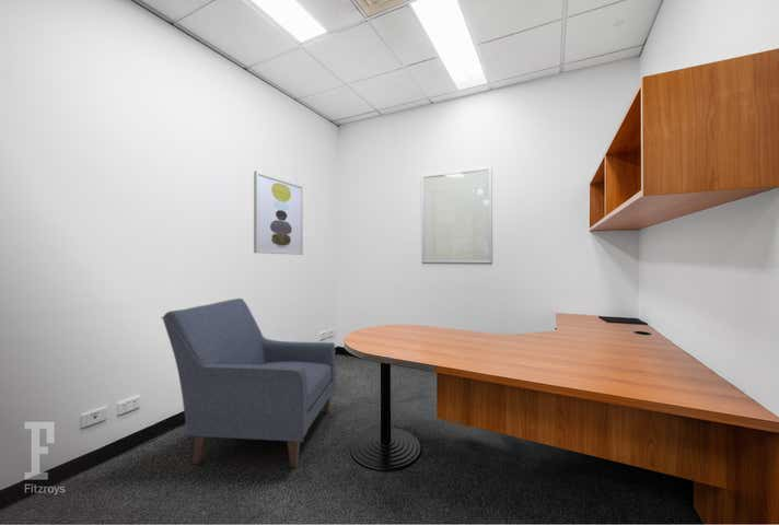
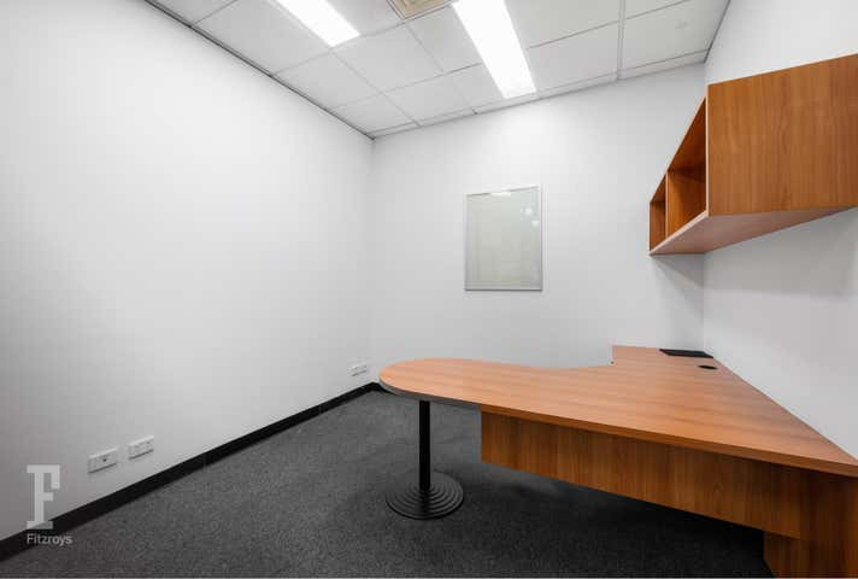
- chair [160,298,337,468]
- wall art [253,170,304,256]
